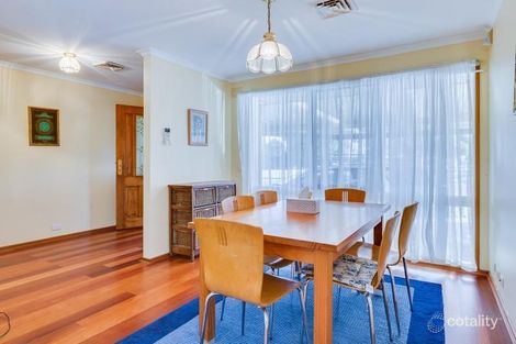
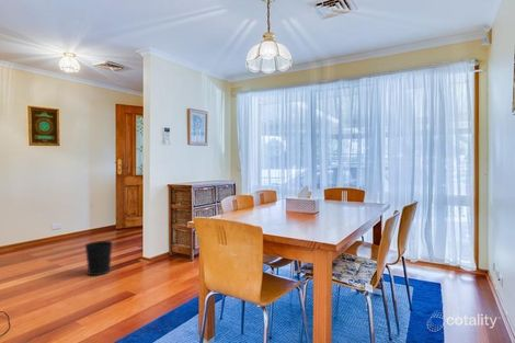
+ wastebasket [84,240,114,276]
